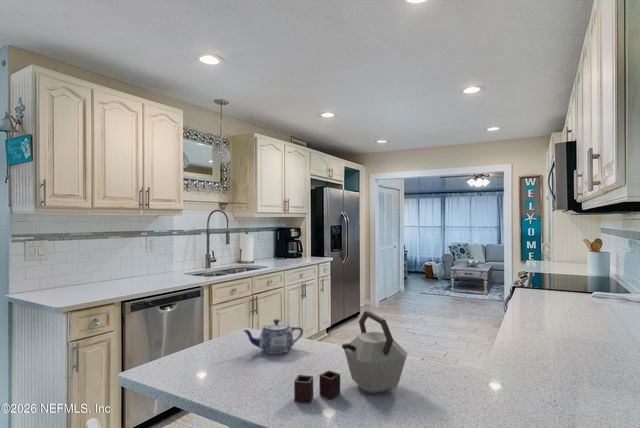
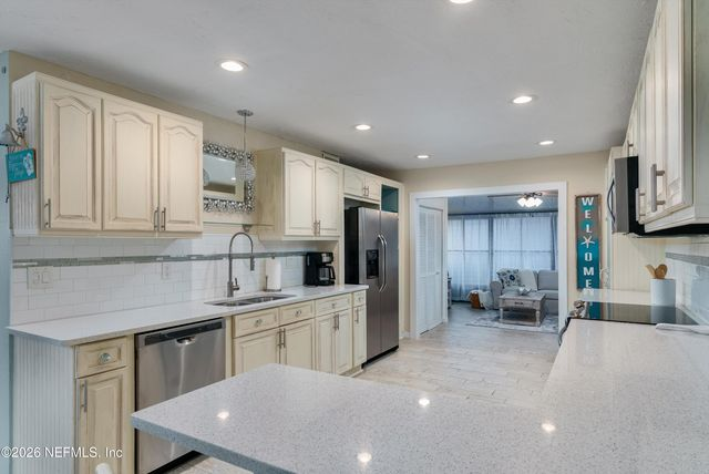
- teapot [241,318,304,355]
- kettle [293,310,408,404]
